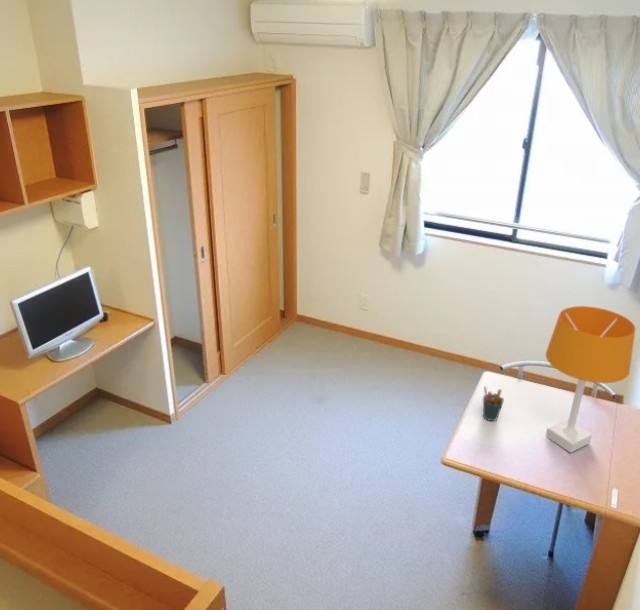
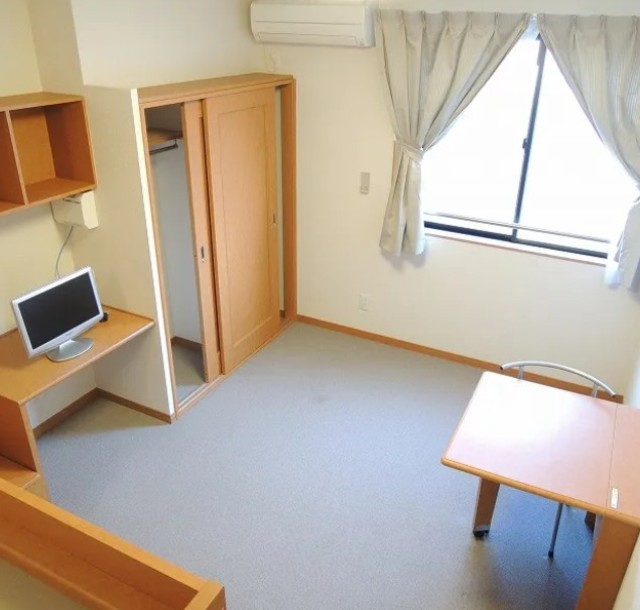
- desk lamp [545,305,637,454]
- pen holder [482,385,505,422]
